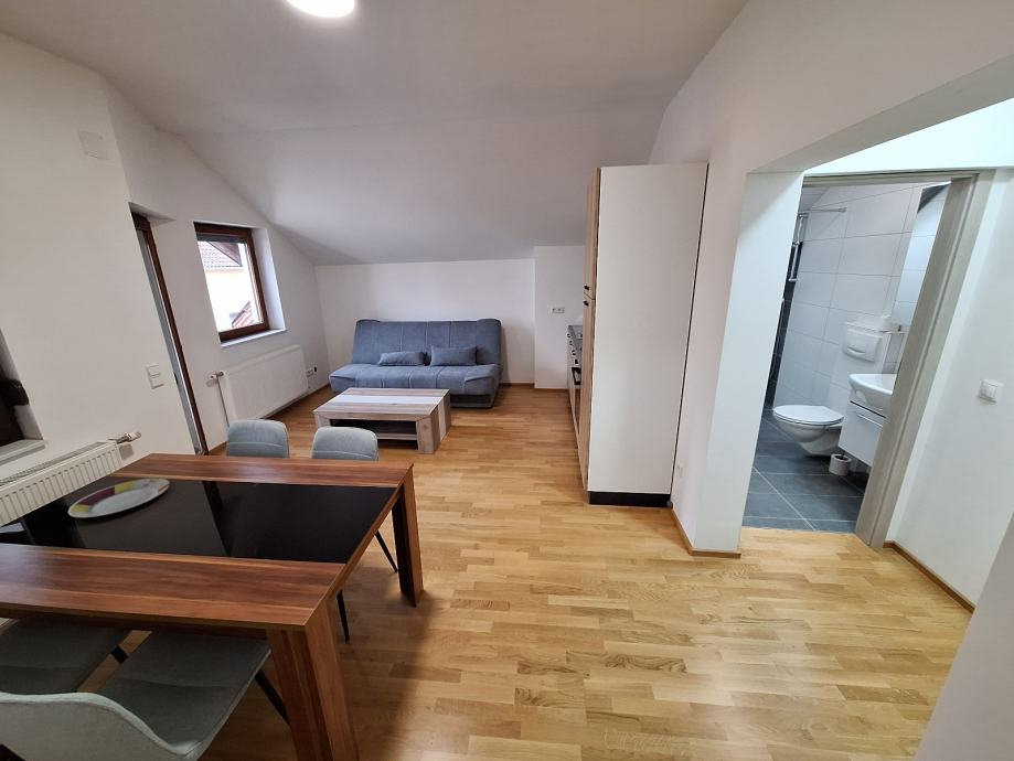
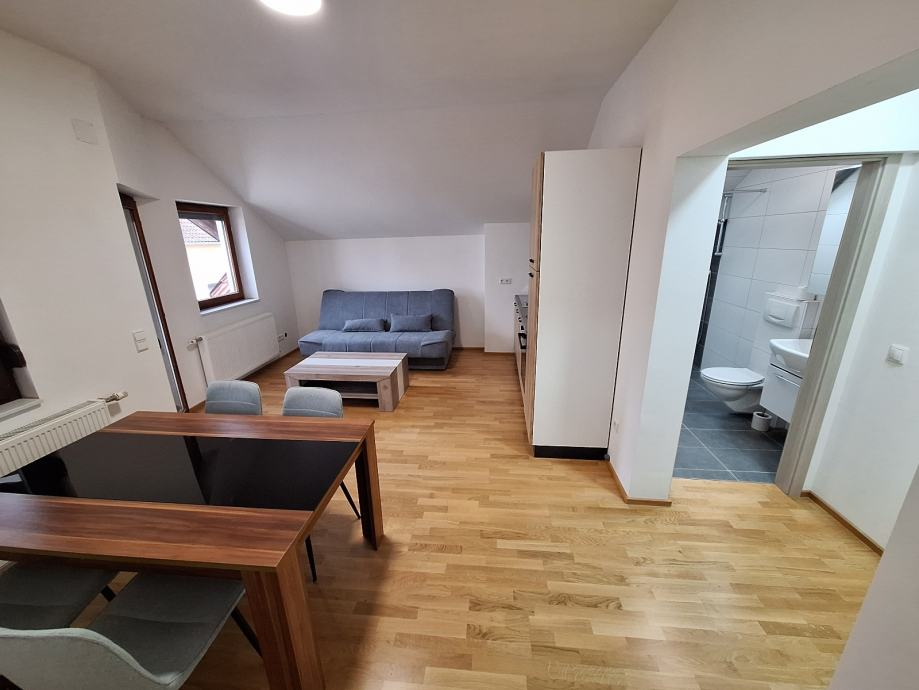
- plate [67,478,171,518]
